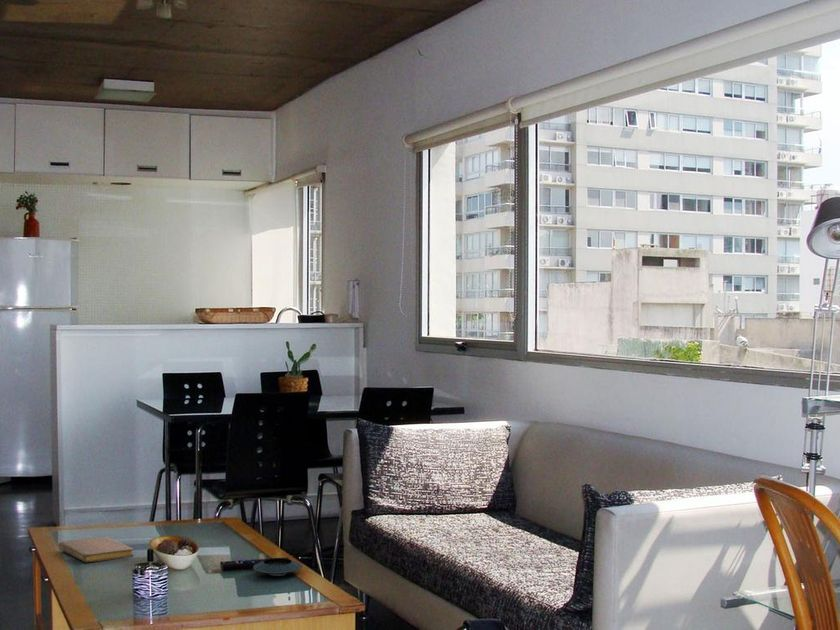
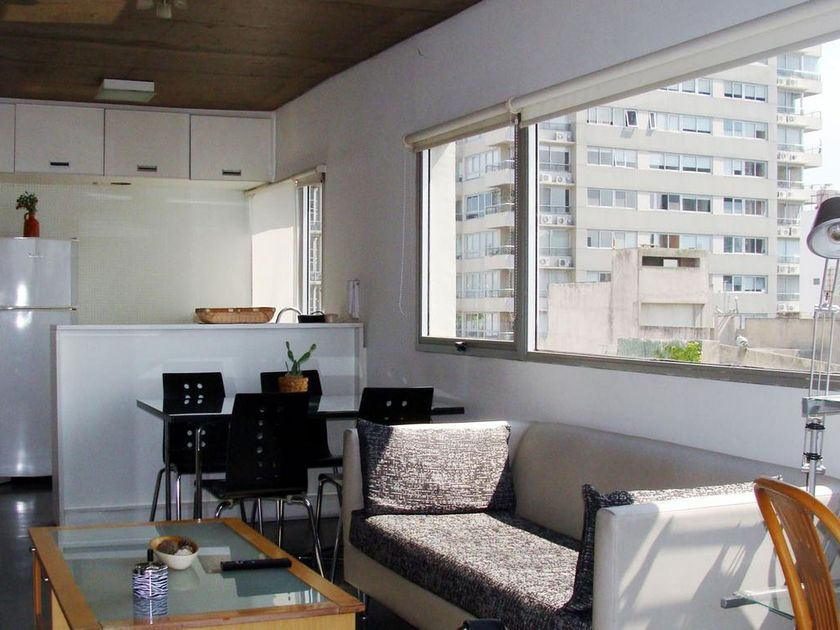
- saucer [252,557,303,577]
- notebook [57,536,134,563]
